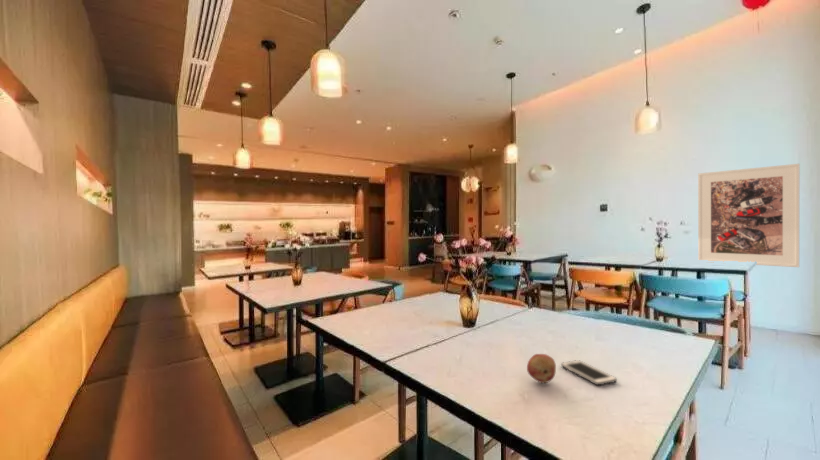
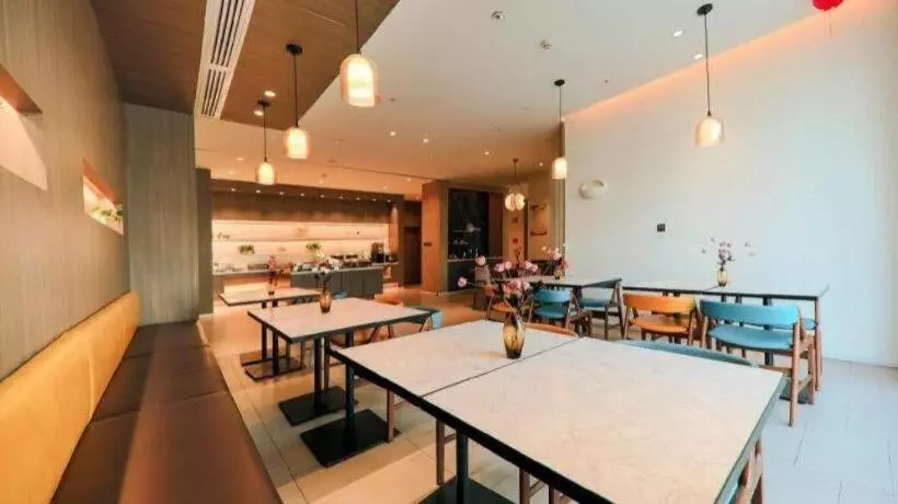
- cell phone [560,359,618,386]
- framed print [697,163,801,268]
- fruit [526,353,557,384]
